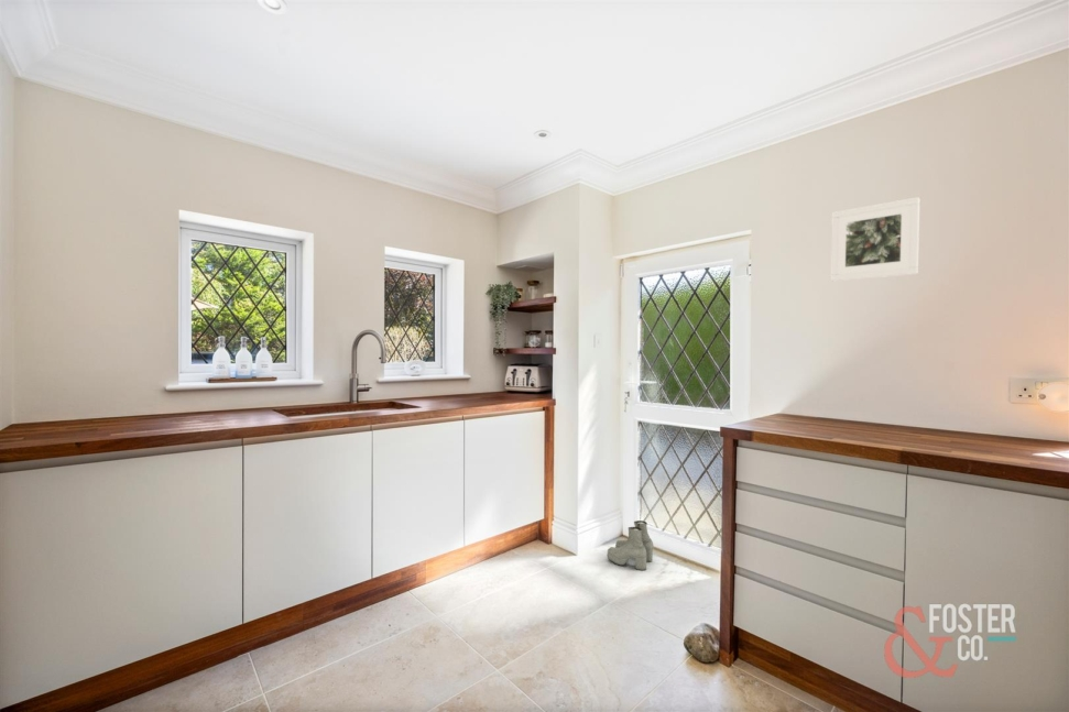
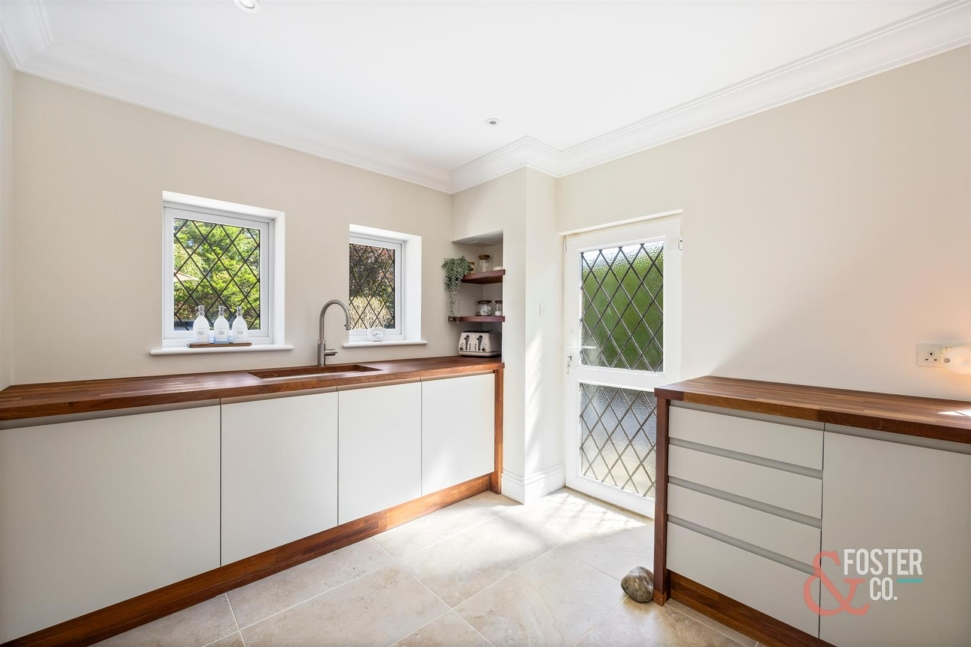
- boots [607,519,655,571]
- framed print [829,196,920,282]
